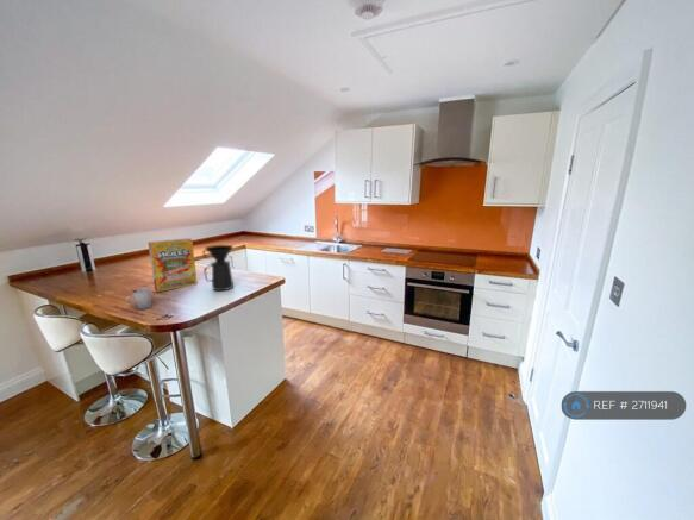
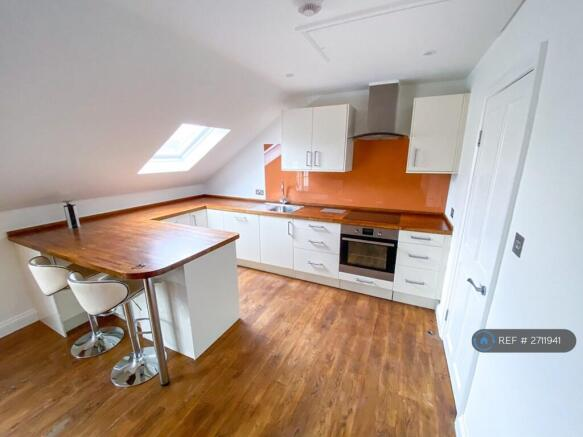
- cereal box [146,237,199,293]
- cup [125,287,152,311]
- coffee maker [201,244,235,292]
